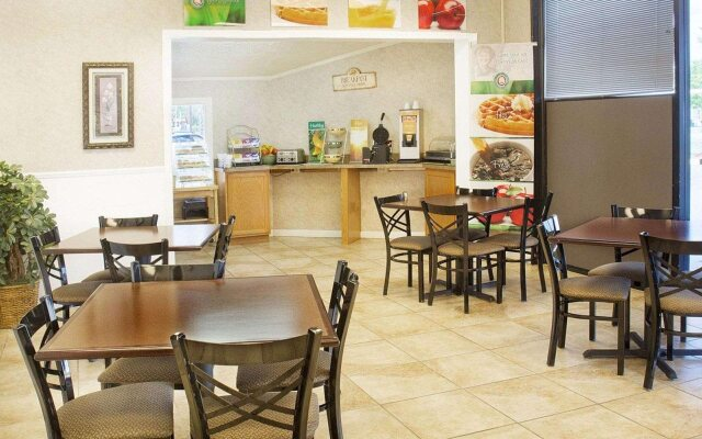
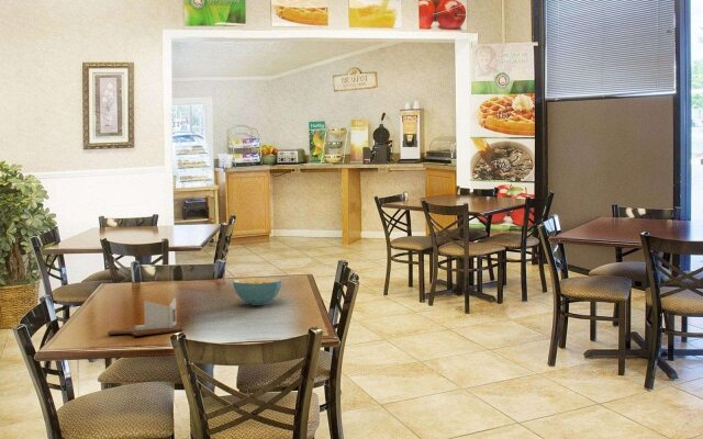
+ cereal bowl [232,277,282,306]
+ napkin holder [107,296,183,337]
